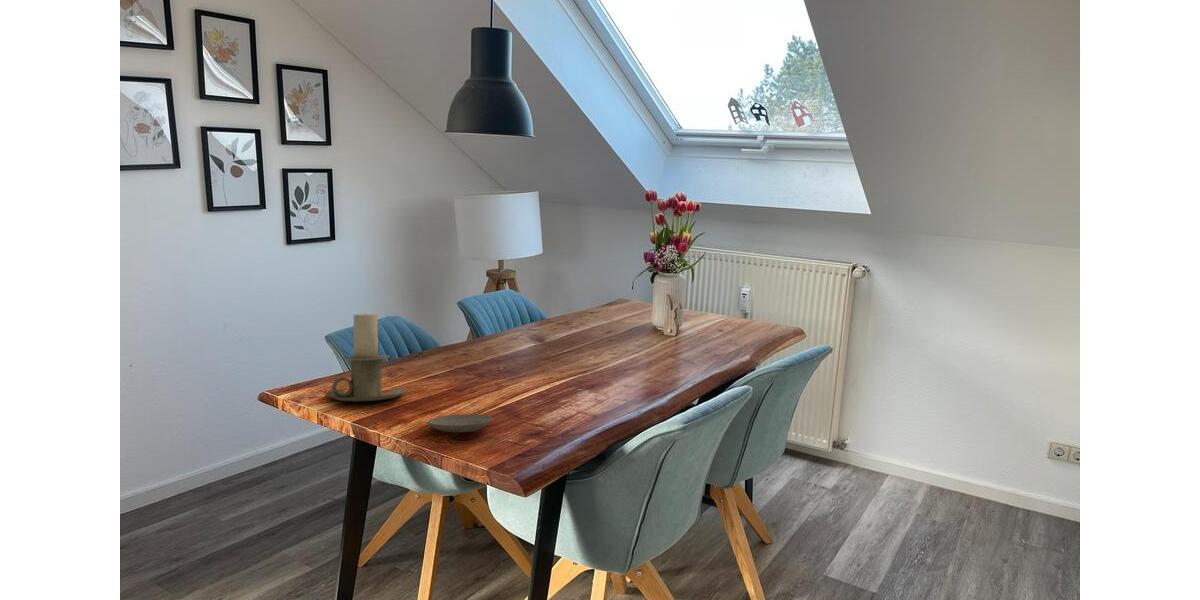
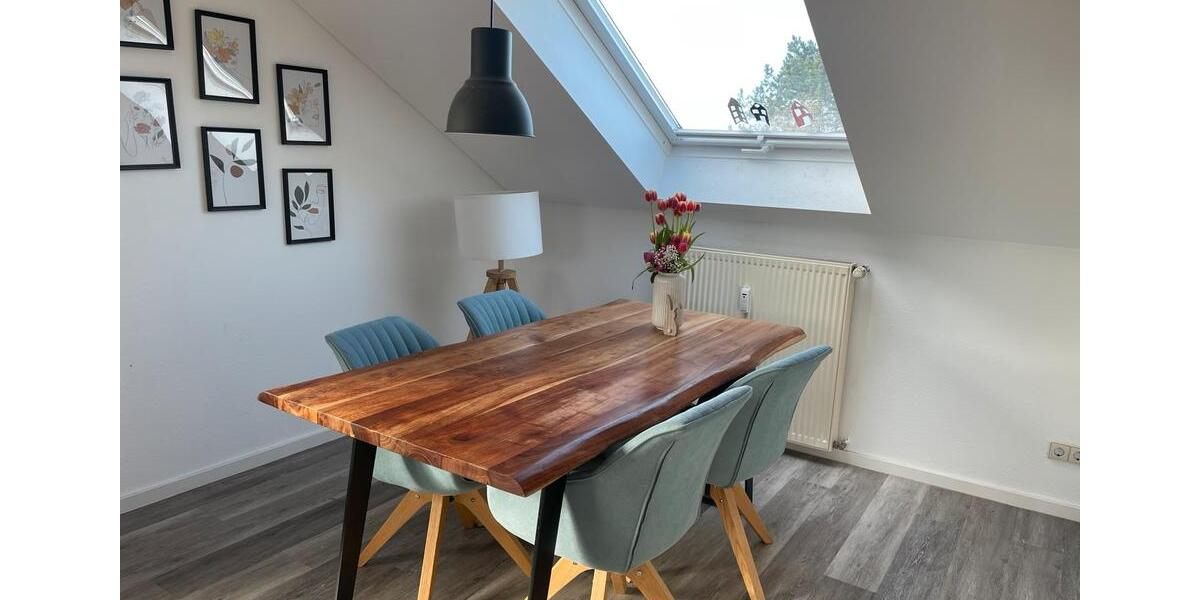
- plate [427,413,493,433]
- candle holder [324,313,408,402]
